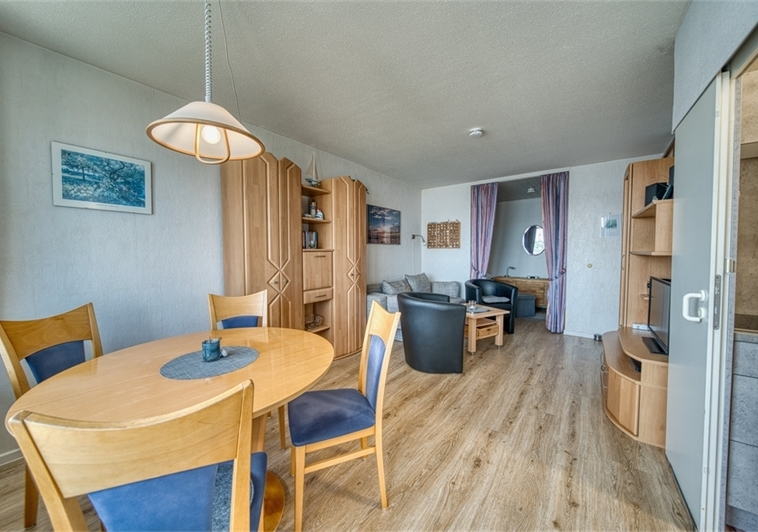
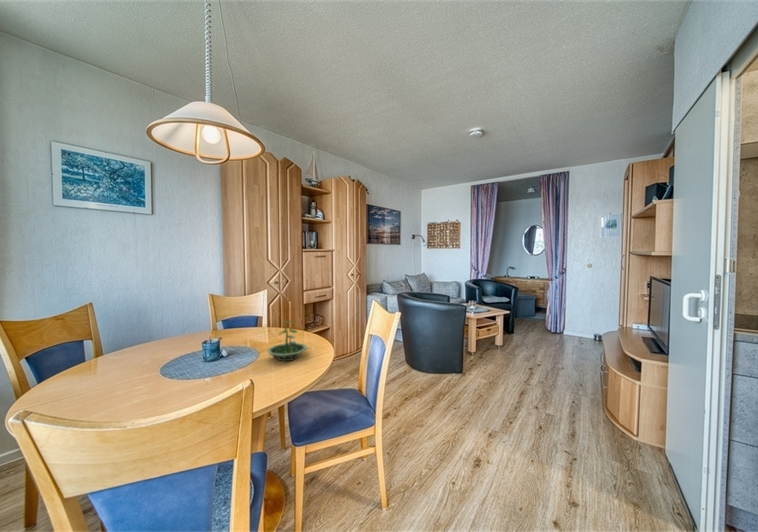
+ terrarium [266,319,309,362]
